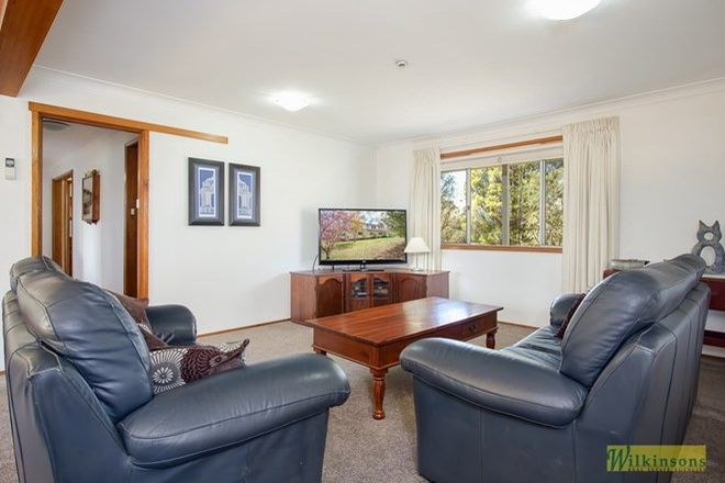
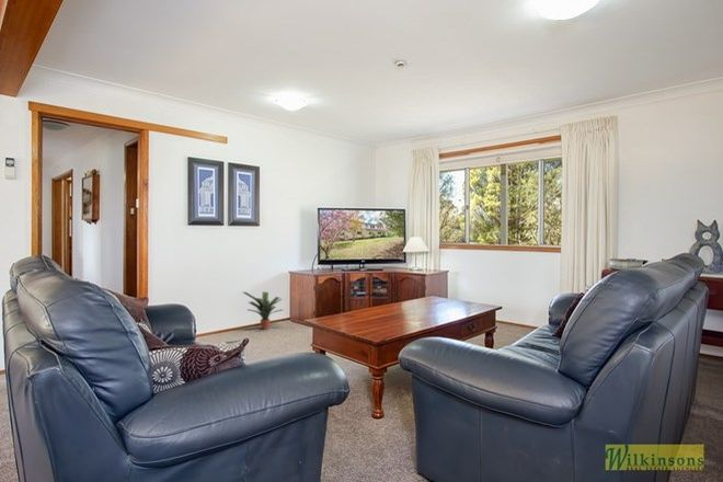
+ potted plant [242,290,285,331]
